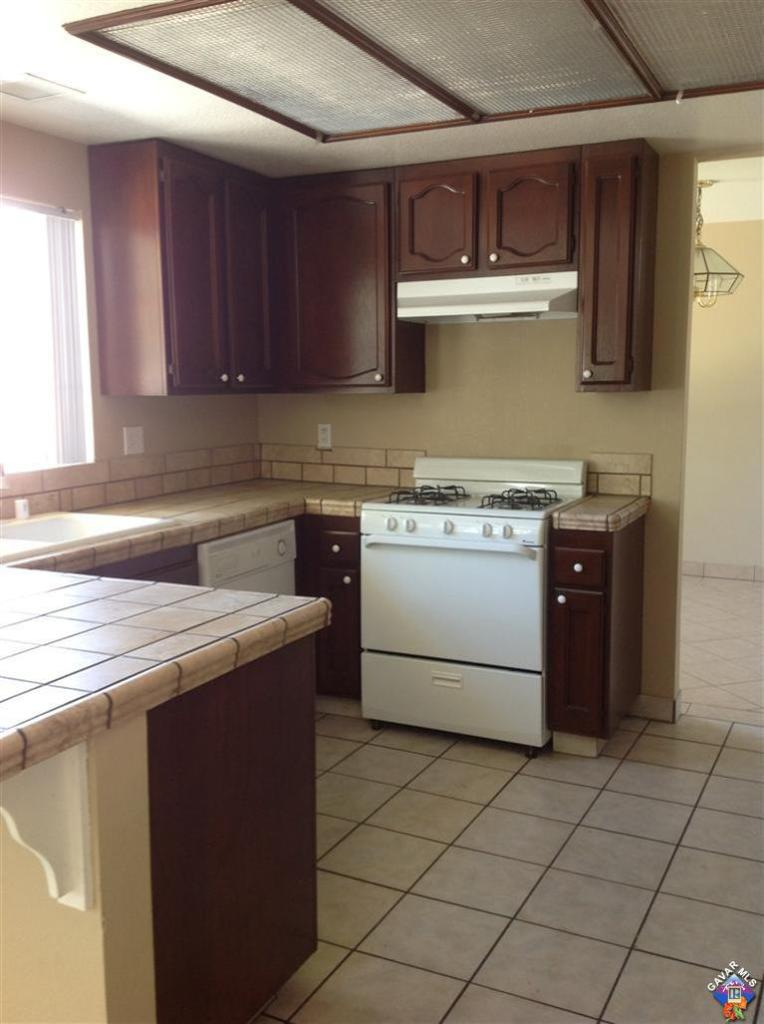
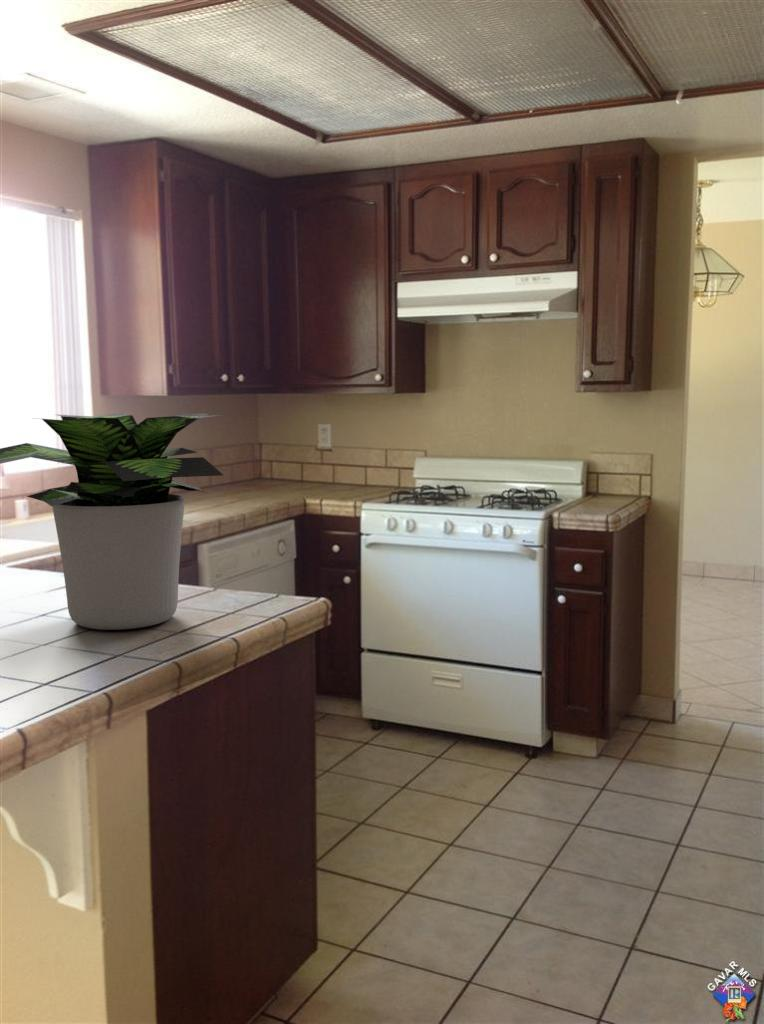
+ potted plant [0,412,229,631]
